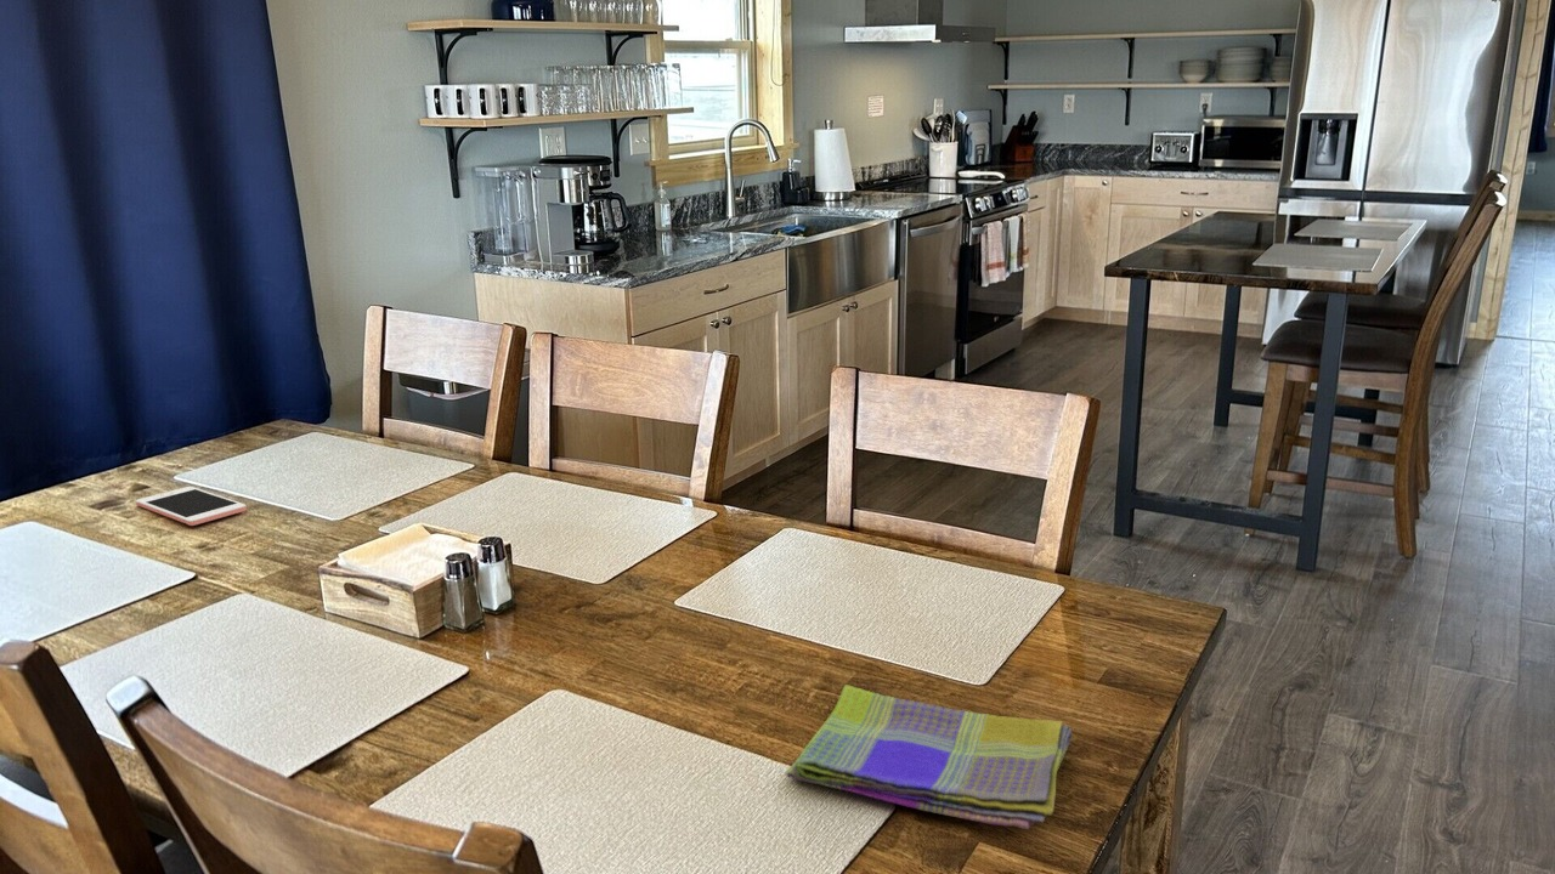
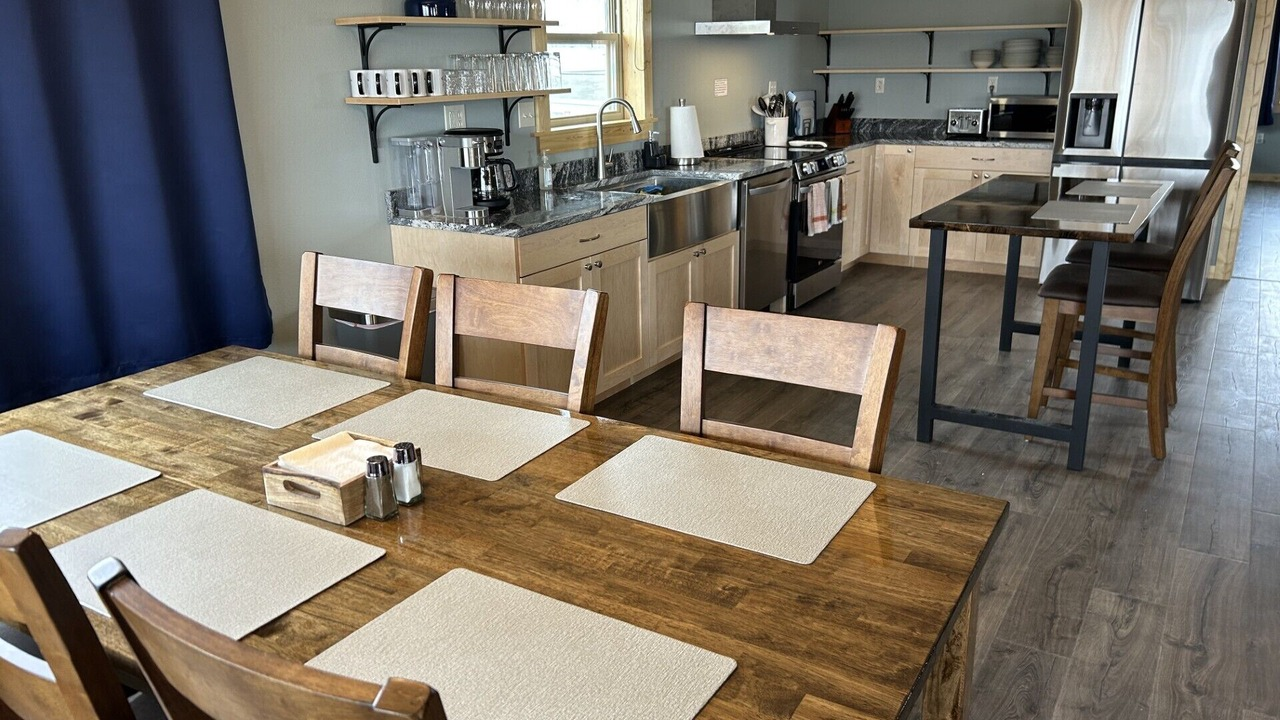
- cell phone [135,486,248,527]
- dish towel [785,683,1073,830]
